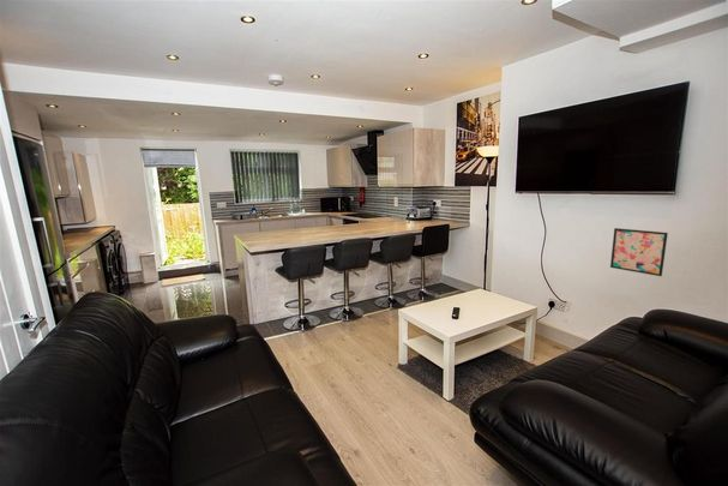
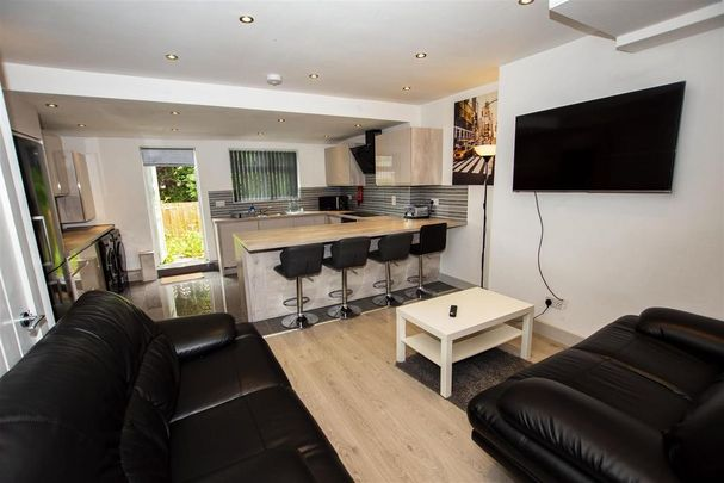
- wall art [609,227,669,277]
